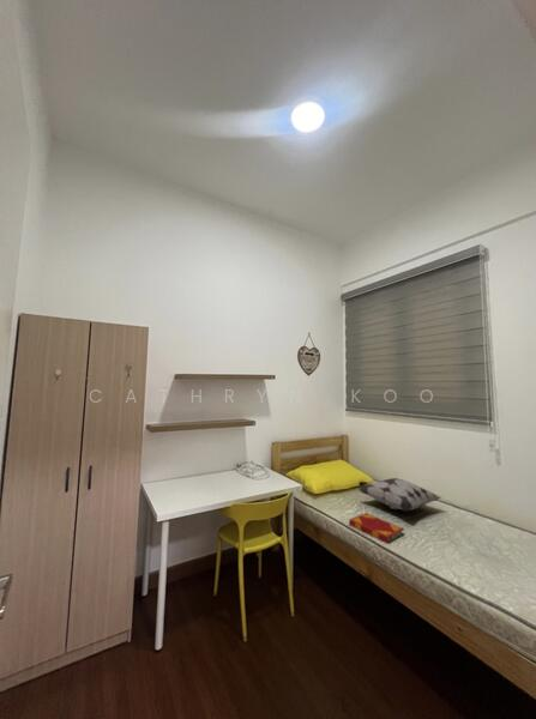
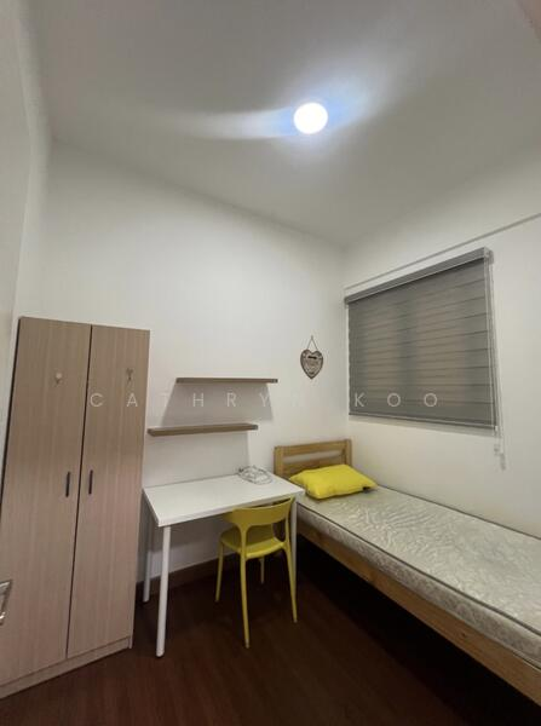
- hardback book [348,512,405,545]
- decorative pillow [357,477,444,513]
